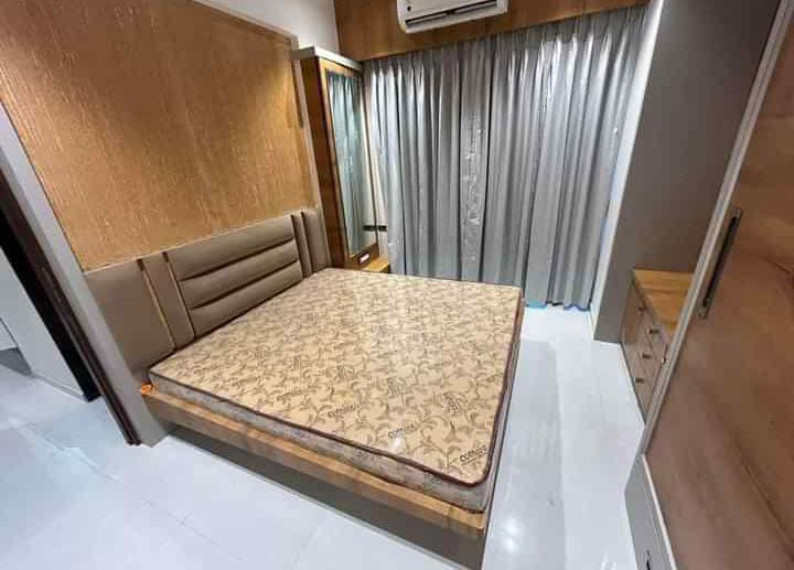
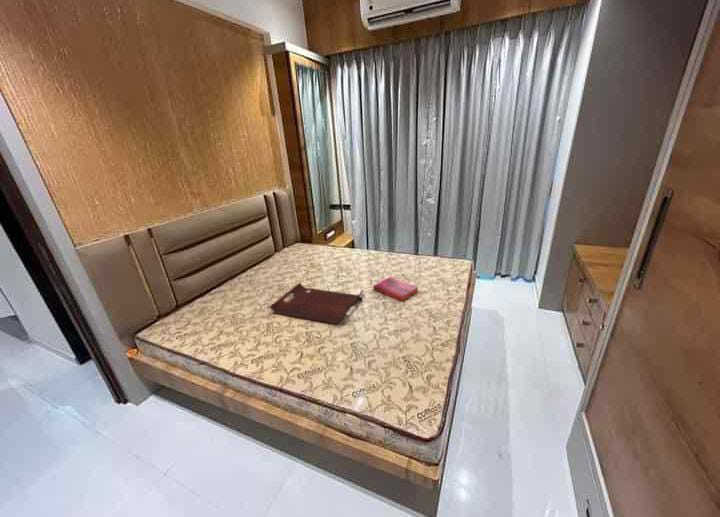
+ serving tray [269,282,364,325]
+ hardback book [372,276,419,302]
